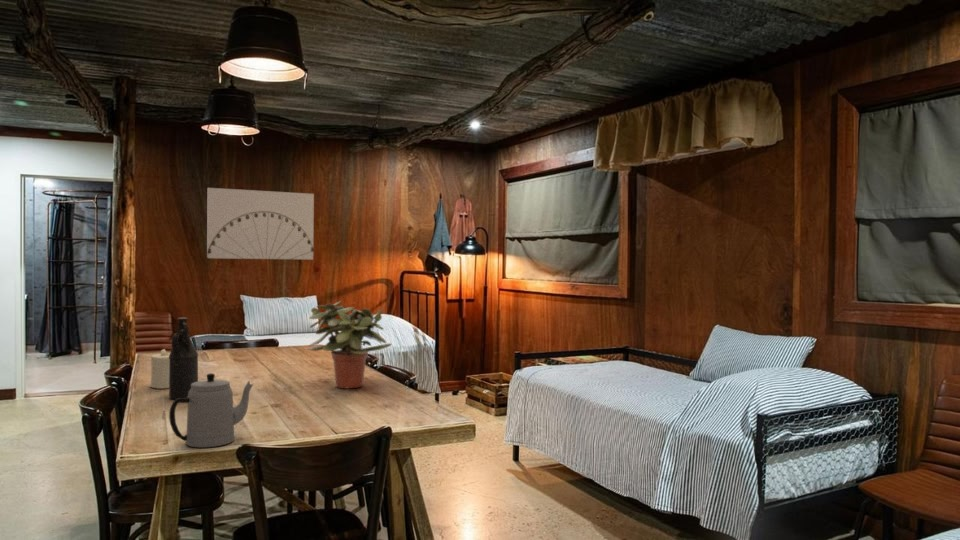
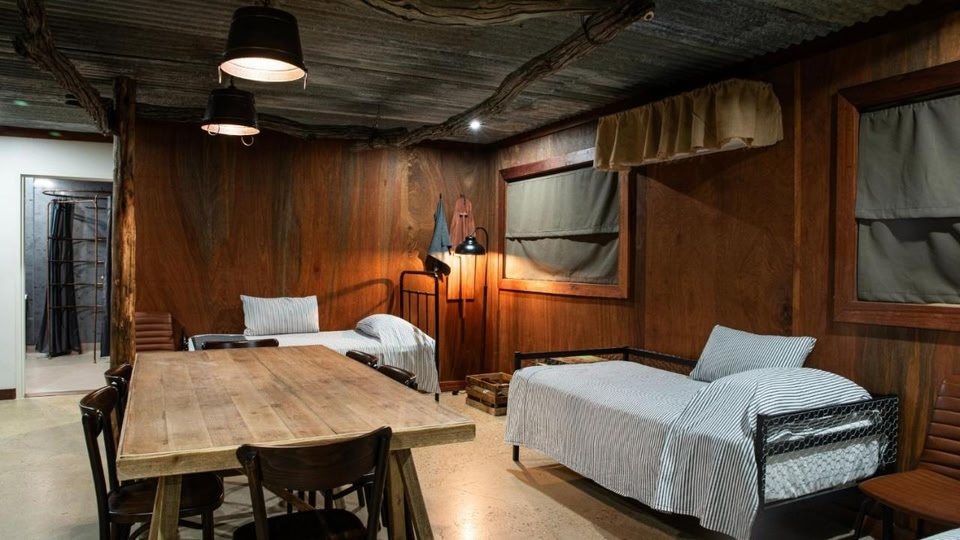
- candle [150,348,170,390]
- potted plant [306,300,393,389]
- wall art [206,187,315,261]
- teapot [168,372,254,448]
- bottle [168,317,199,400]
